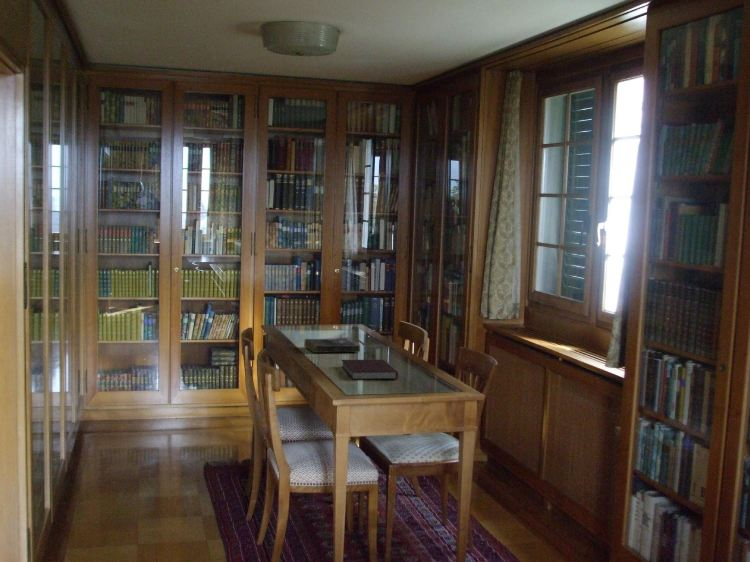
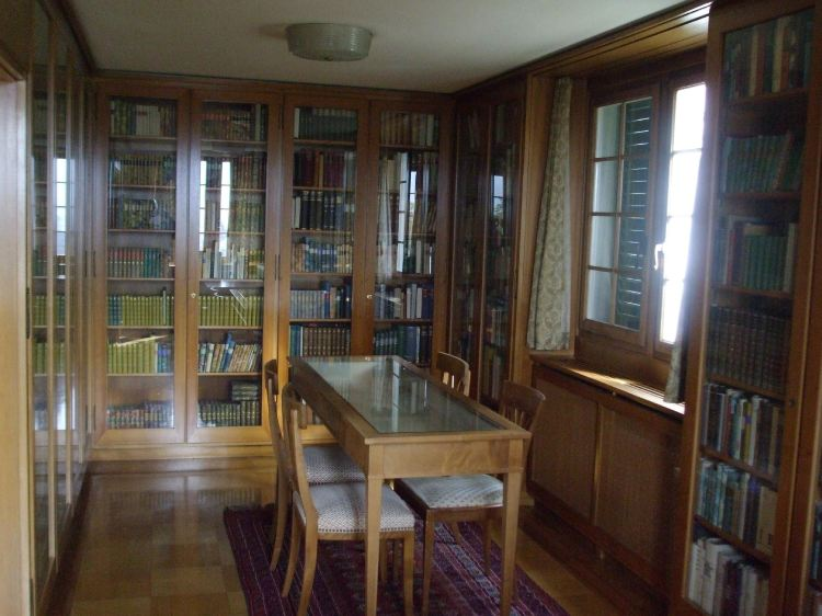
- book [303,336,361,354]
- notebook [340,359,399,380]
